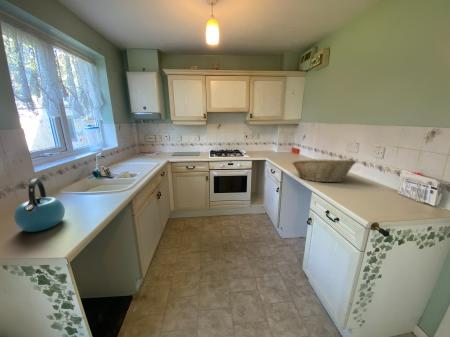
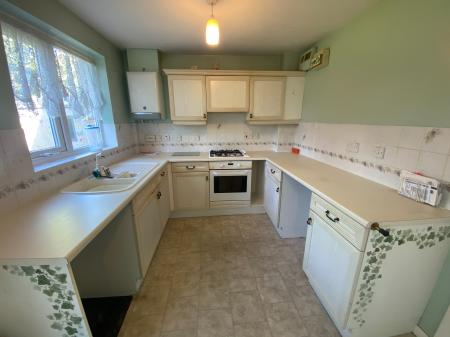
- kettle [13,178,66,233]
- fruit basket [291,156,358,184]
